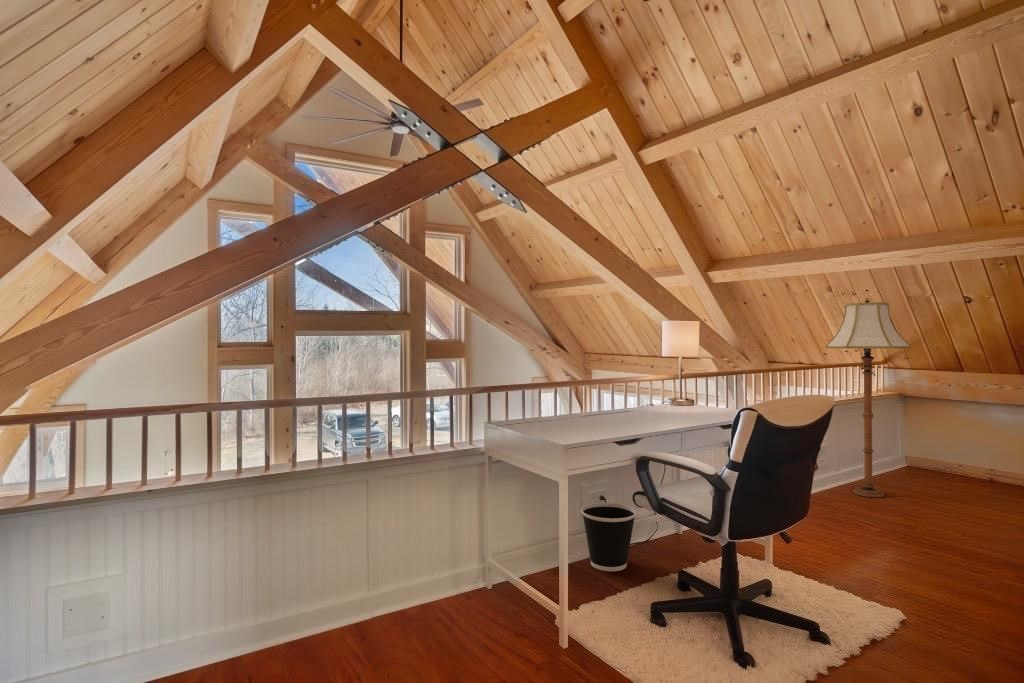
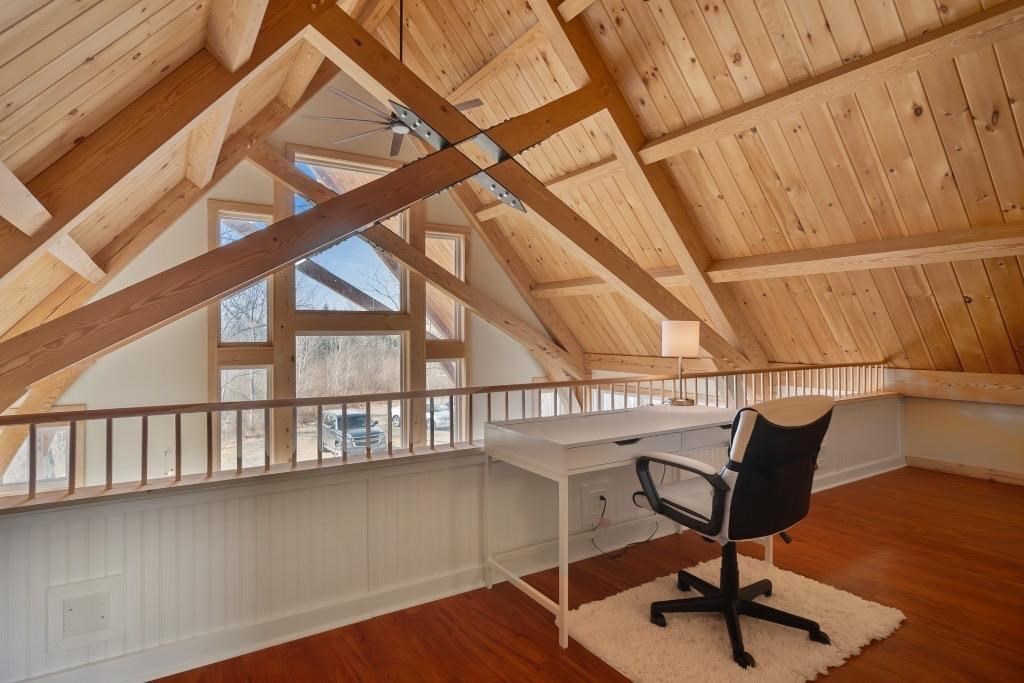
- floor lamp [824,296,912,498]
- wastebasket [580,502,637,572]
